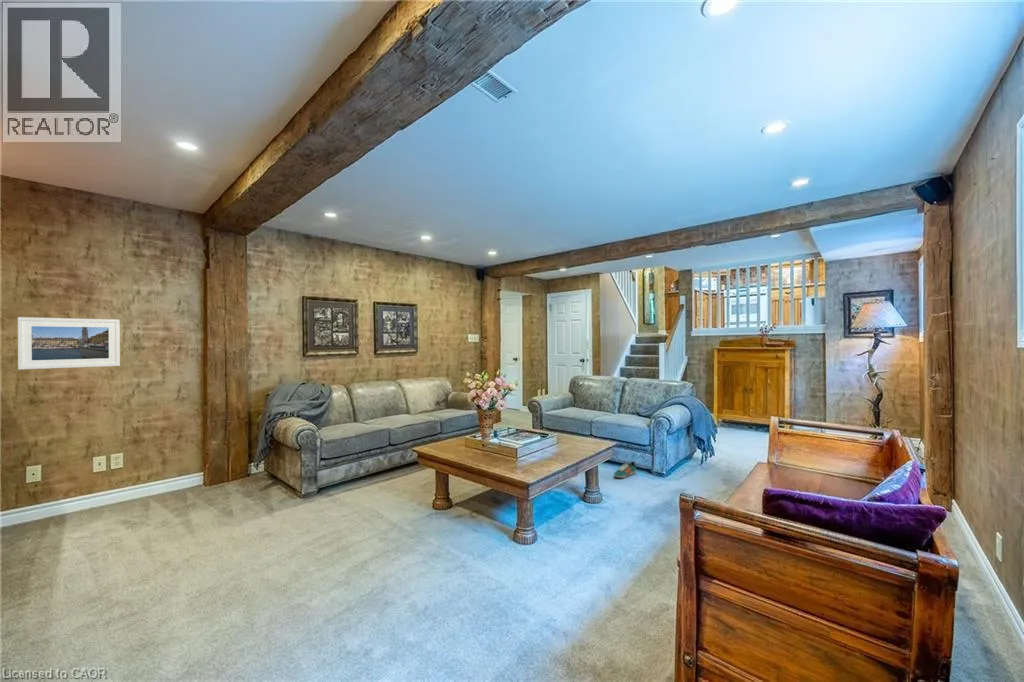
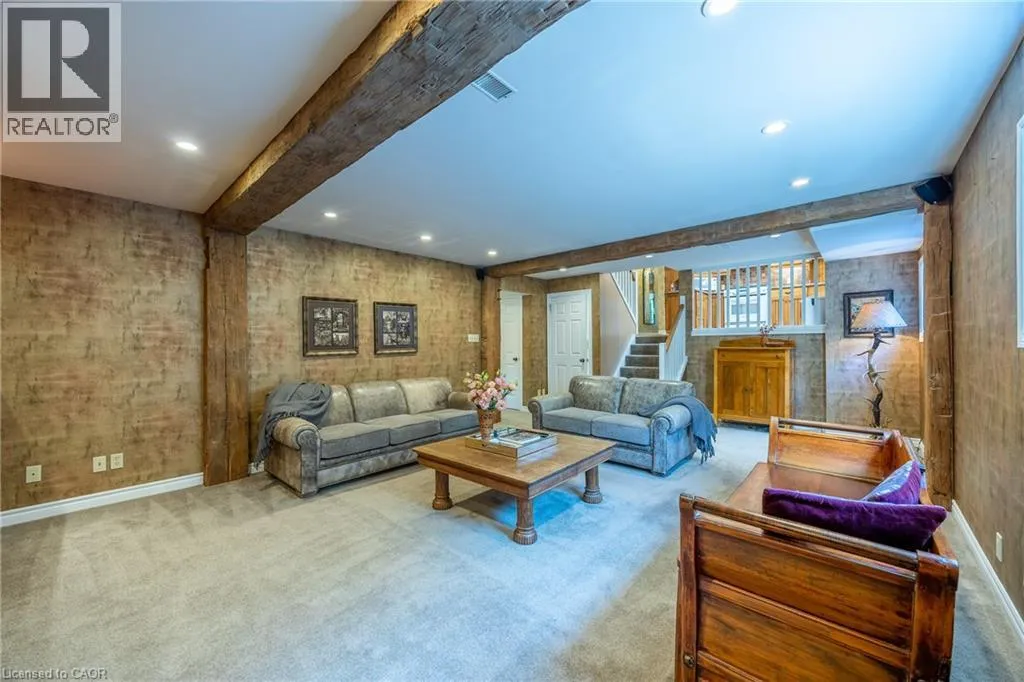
- sneaker [613,460,637,479]
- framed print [17,316,121,371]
